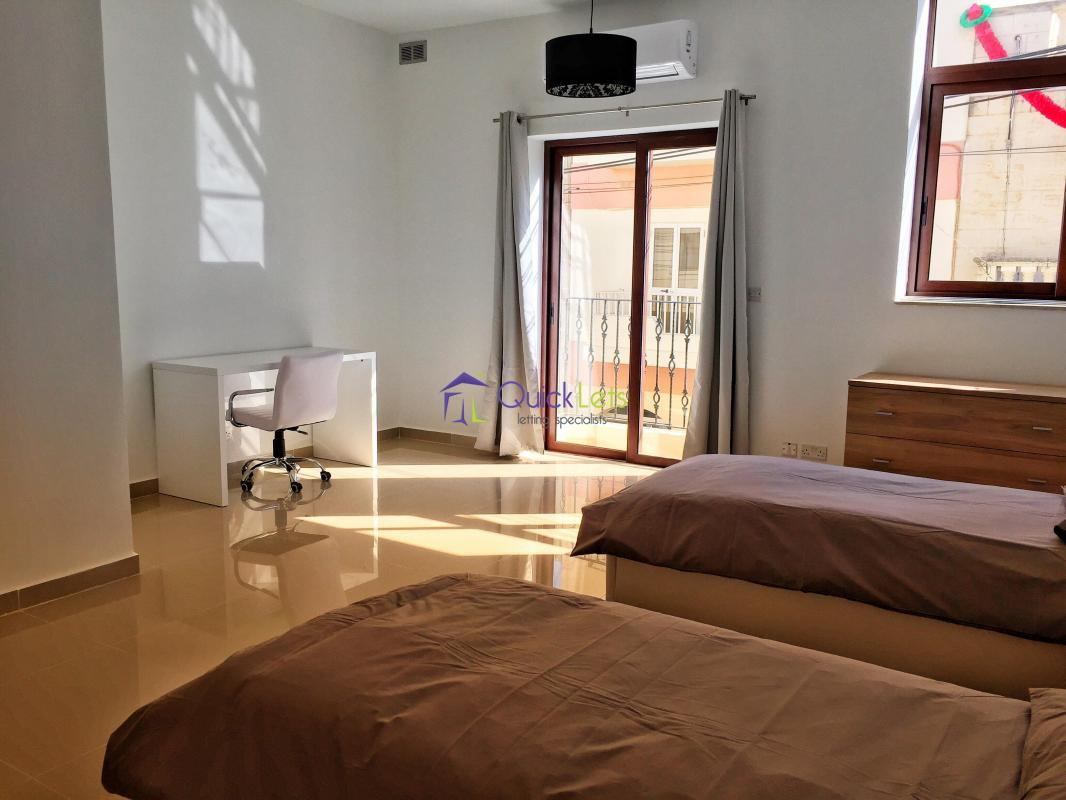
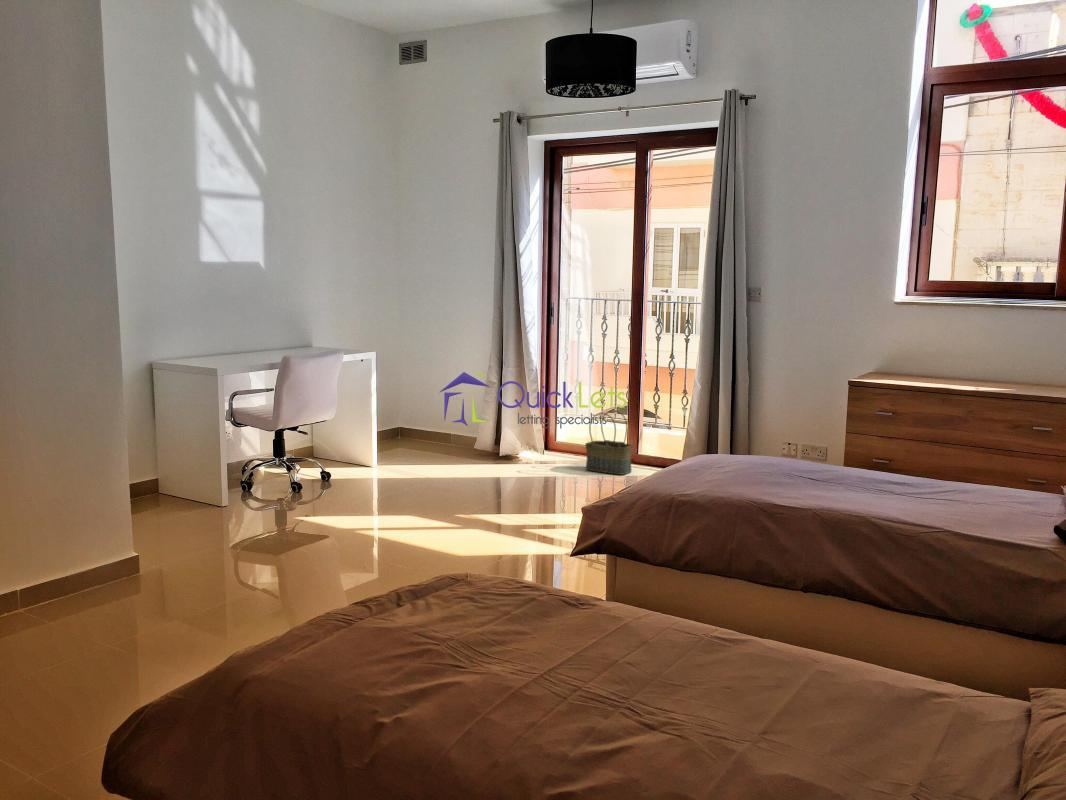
+ basket [584,409,634,476]
